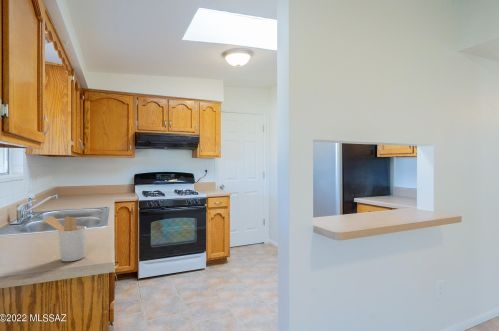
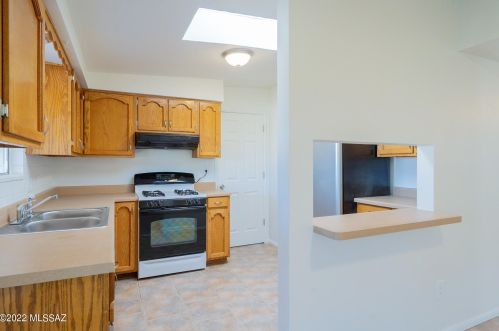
- utensil holder [42,215,87,262]
